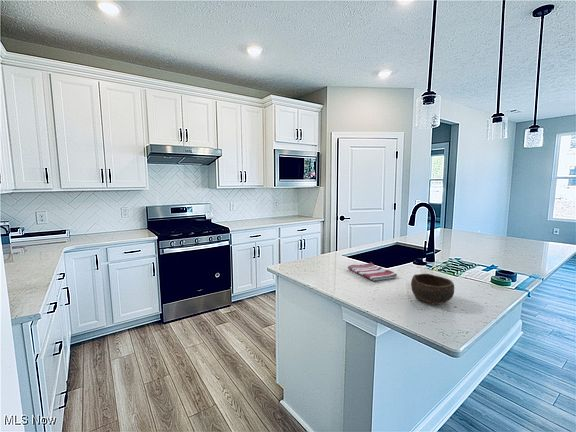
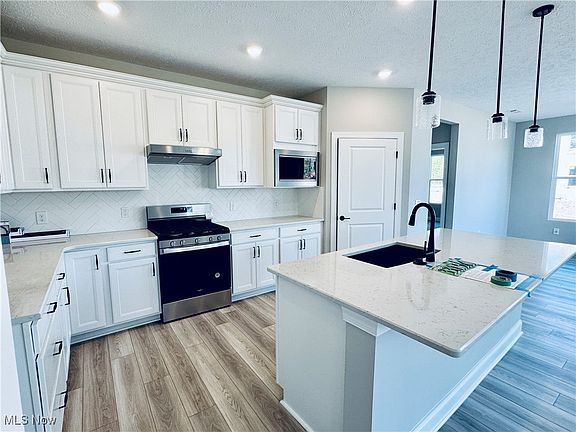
- bowl [410,273,455,306]
- dish towel [347,262,398,282]
